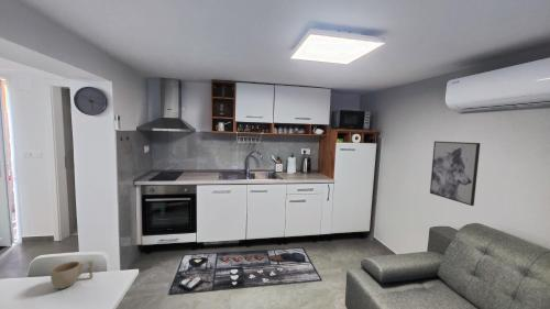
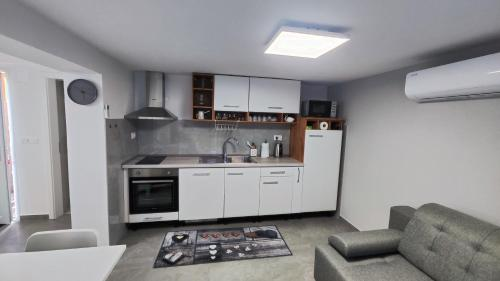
- cup [50,258,95,289]
- wall art [429,140,481,207]
